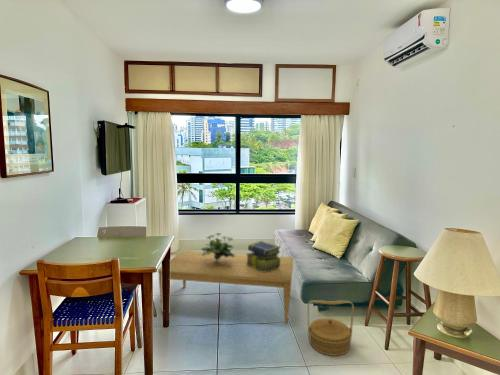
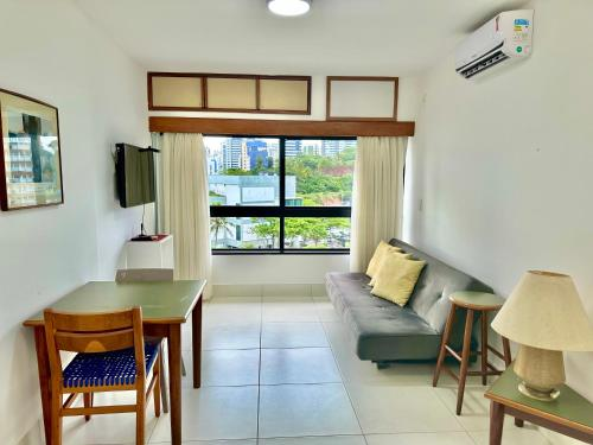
- coffee table [157,250,294,325]
- stack of books [245,240,282,272]
- flowering plant [200,232,235,261]
- basket [306,299,355,357]
